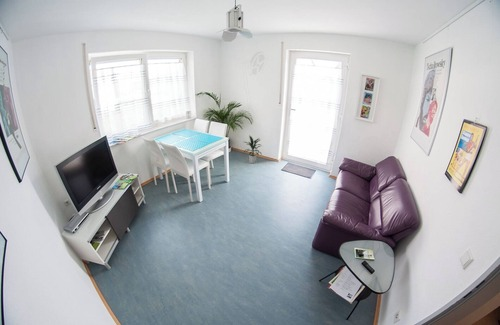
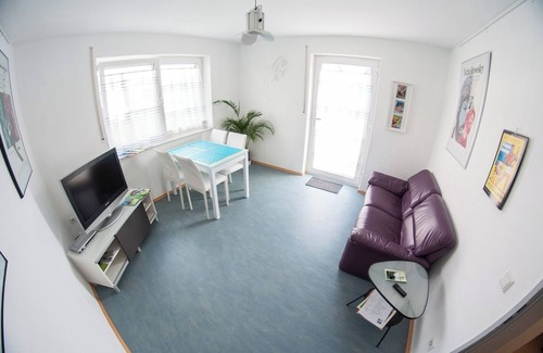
- indoor plant [243,134,263,164]
